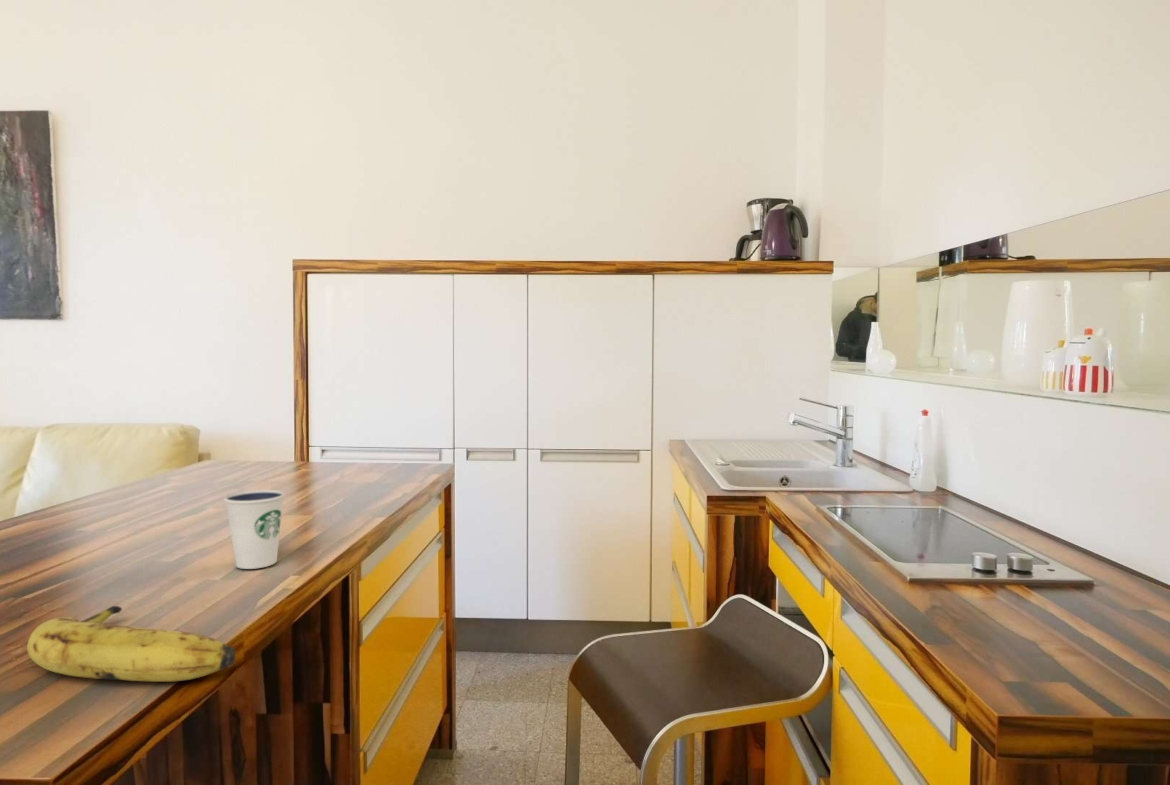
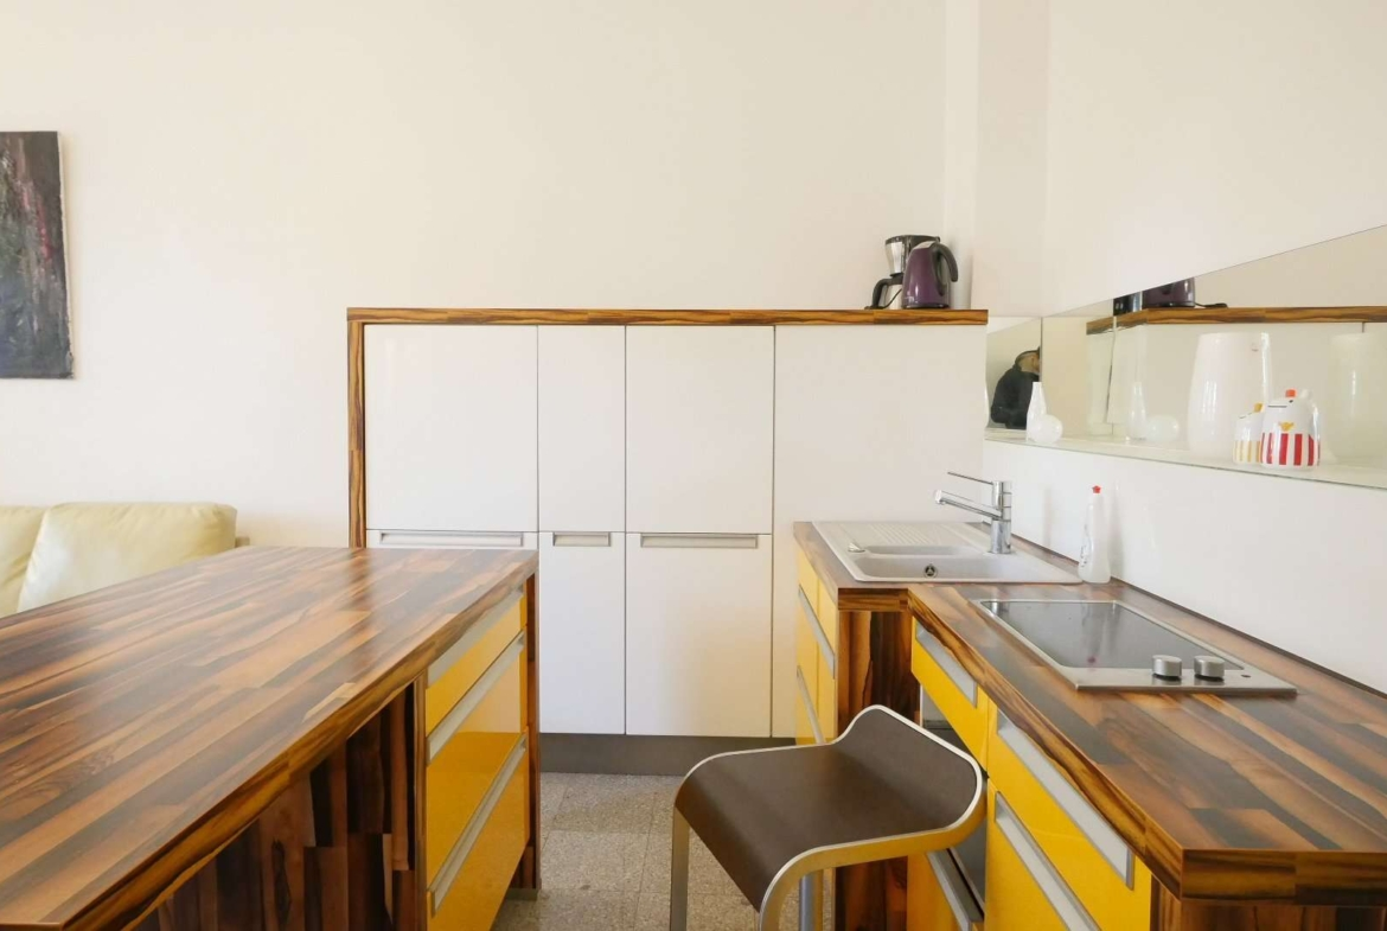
- dixie cup [223,489,286,570]
- fruit [26,605,236,683]
